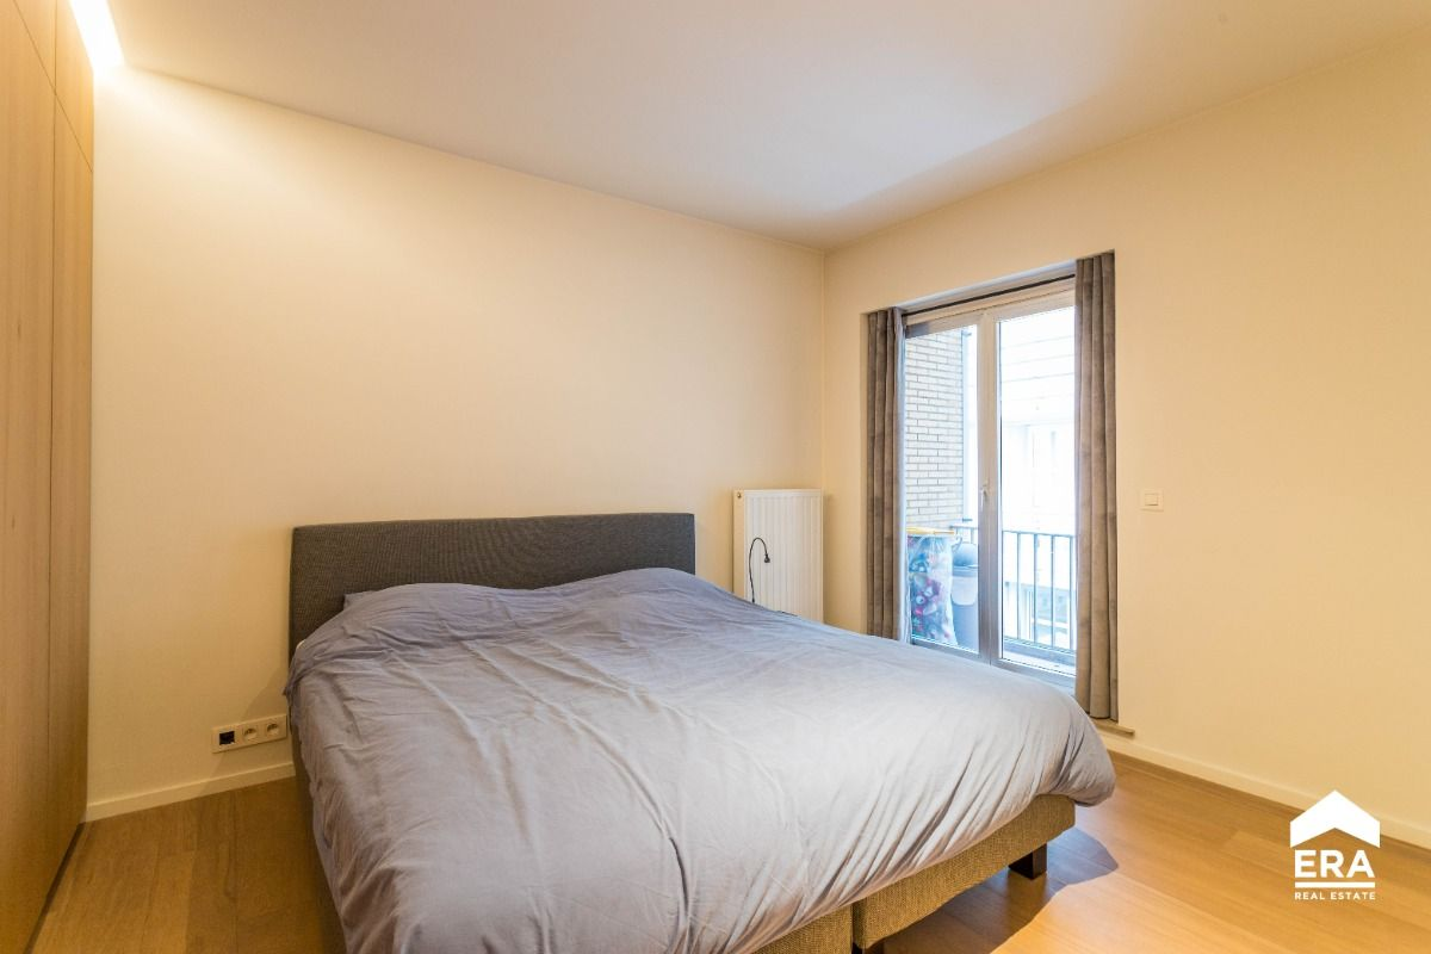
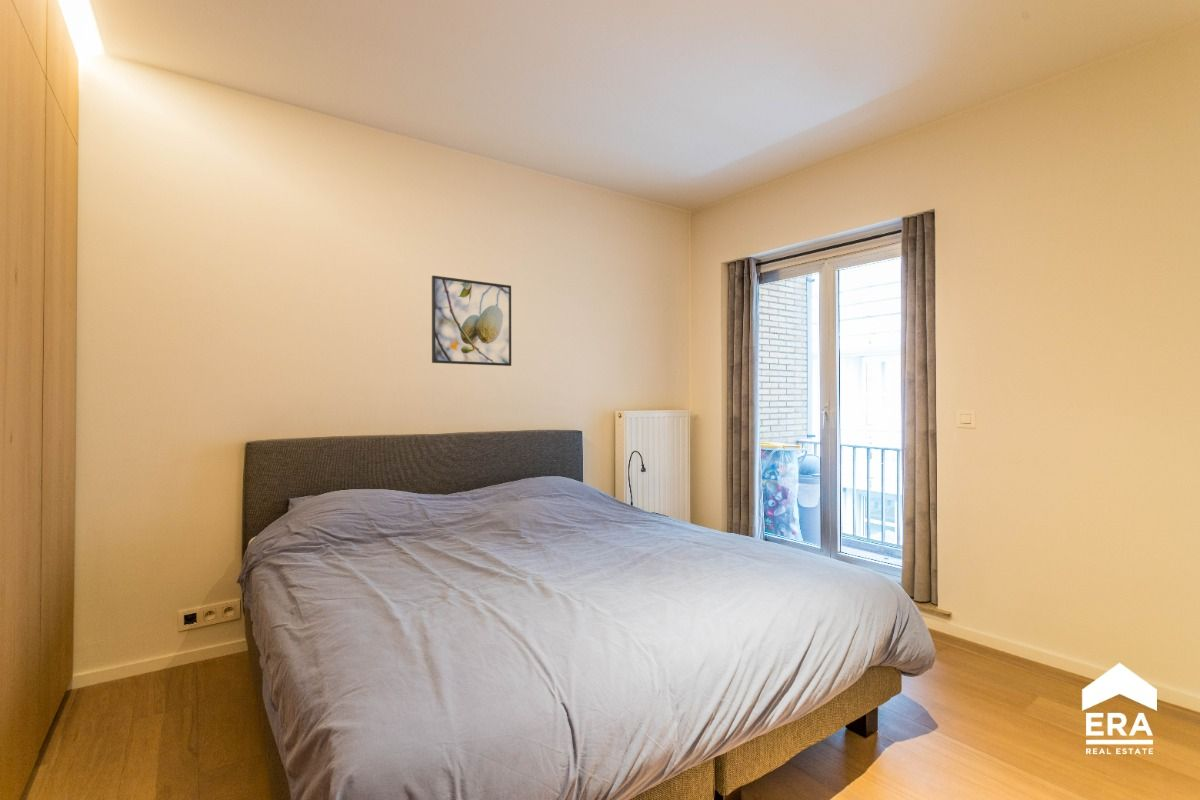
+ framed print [431,275,512,367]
